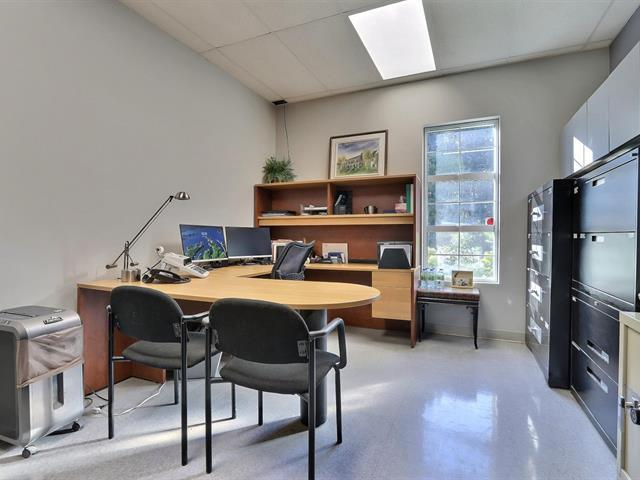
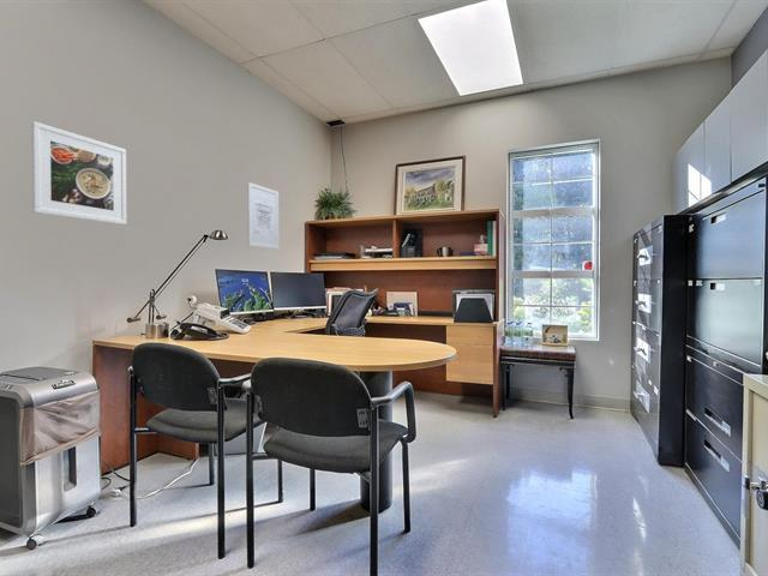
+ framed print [30,120,128,226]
+ wall art [247,181,280,250]
